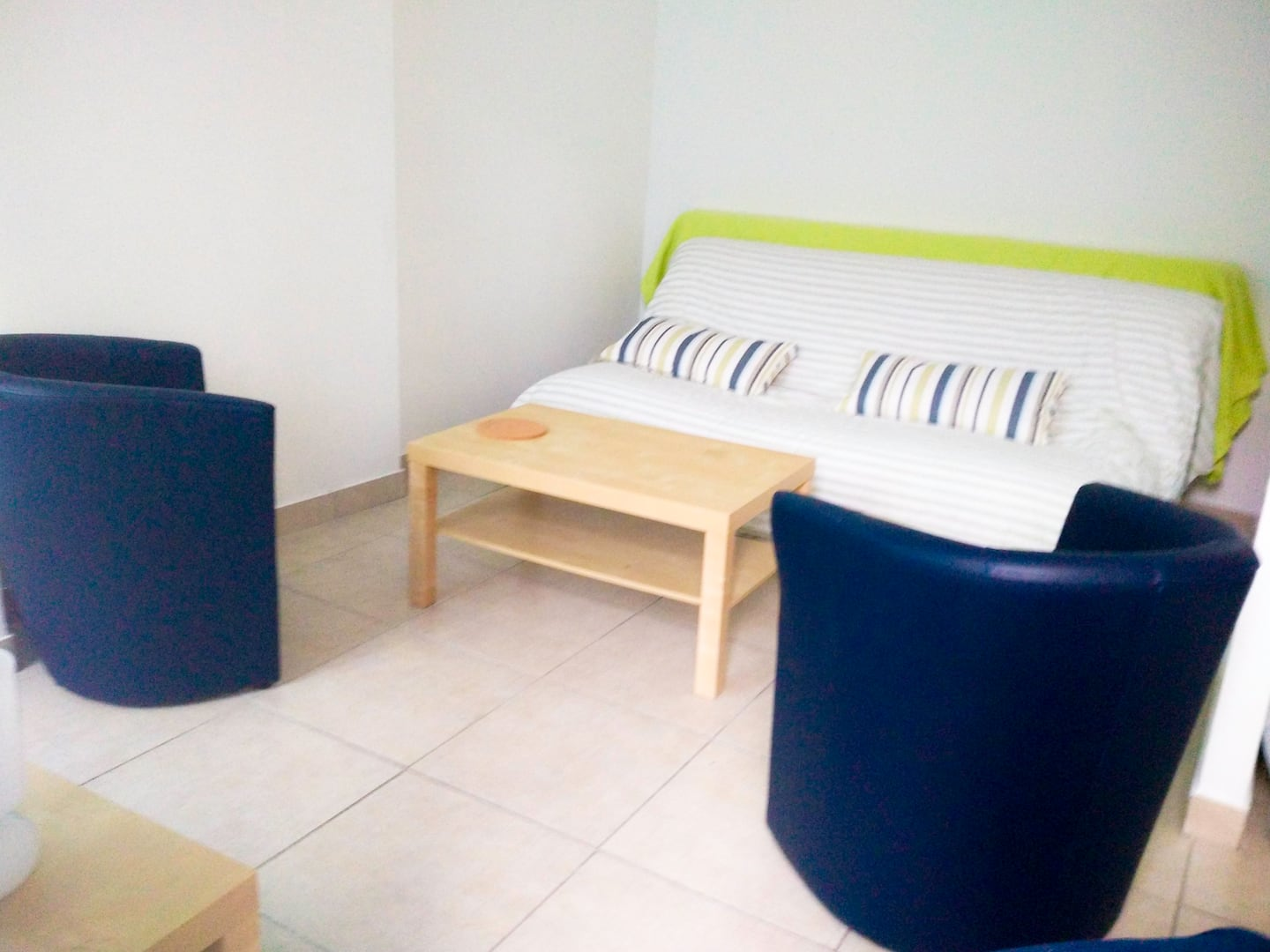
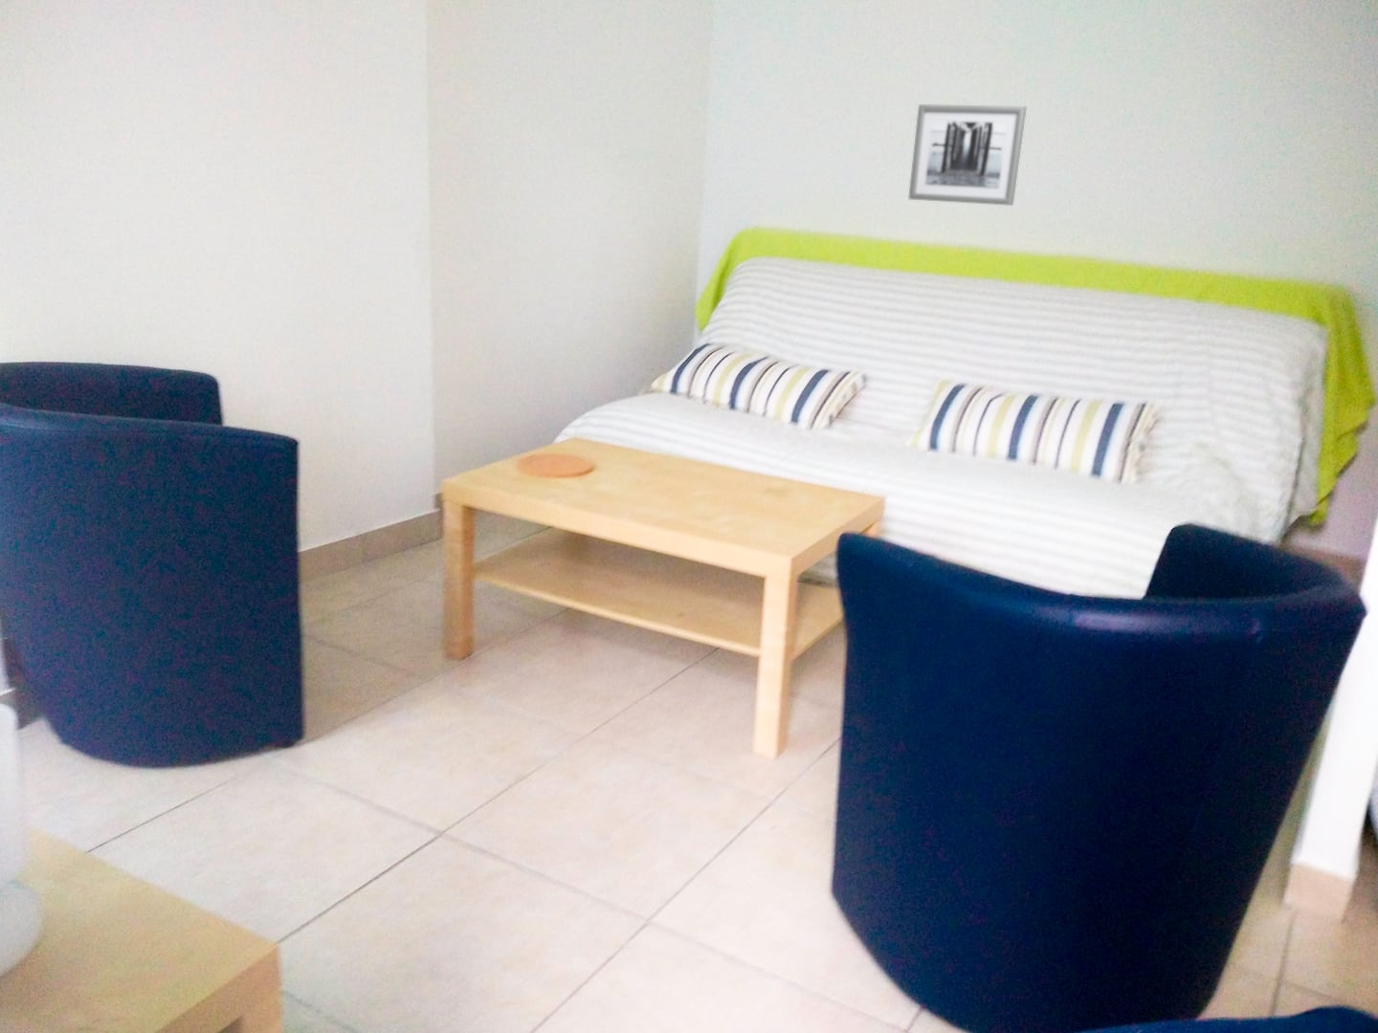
+ wall art [907,103,1026,206]
